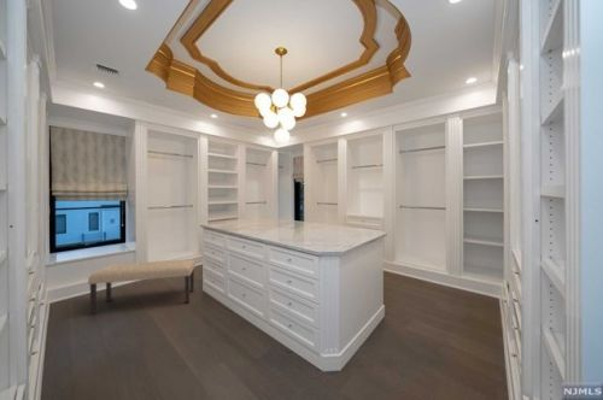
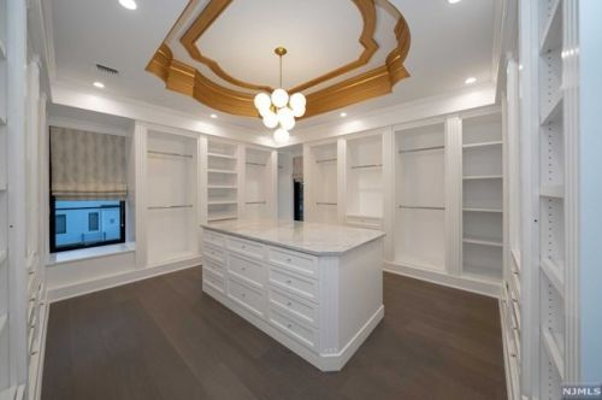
- bench [87,258,197,314]
